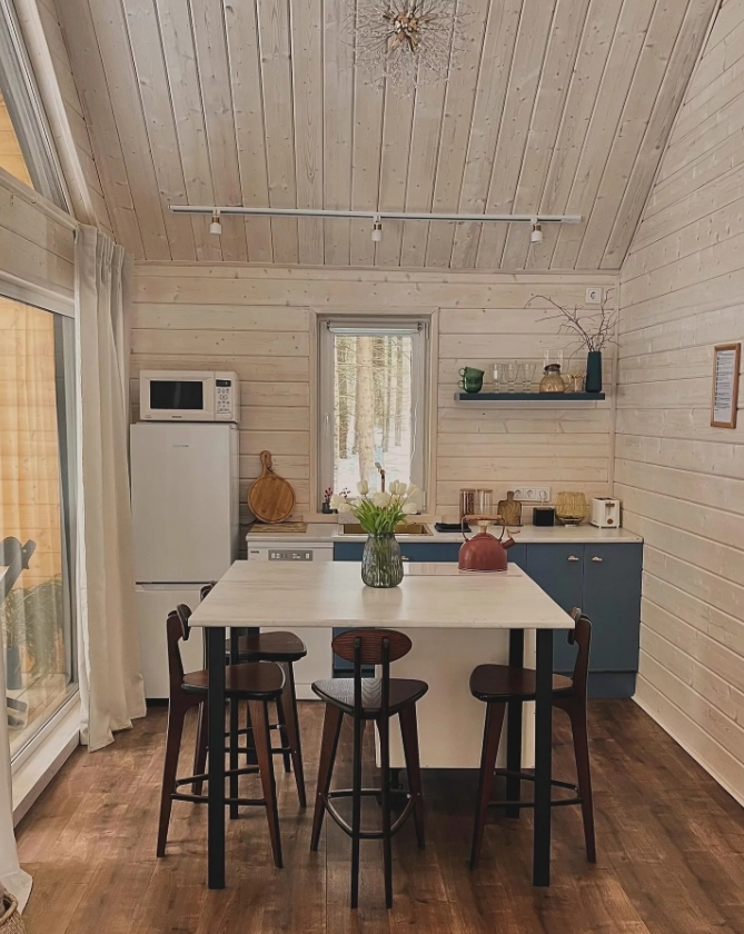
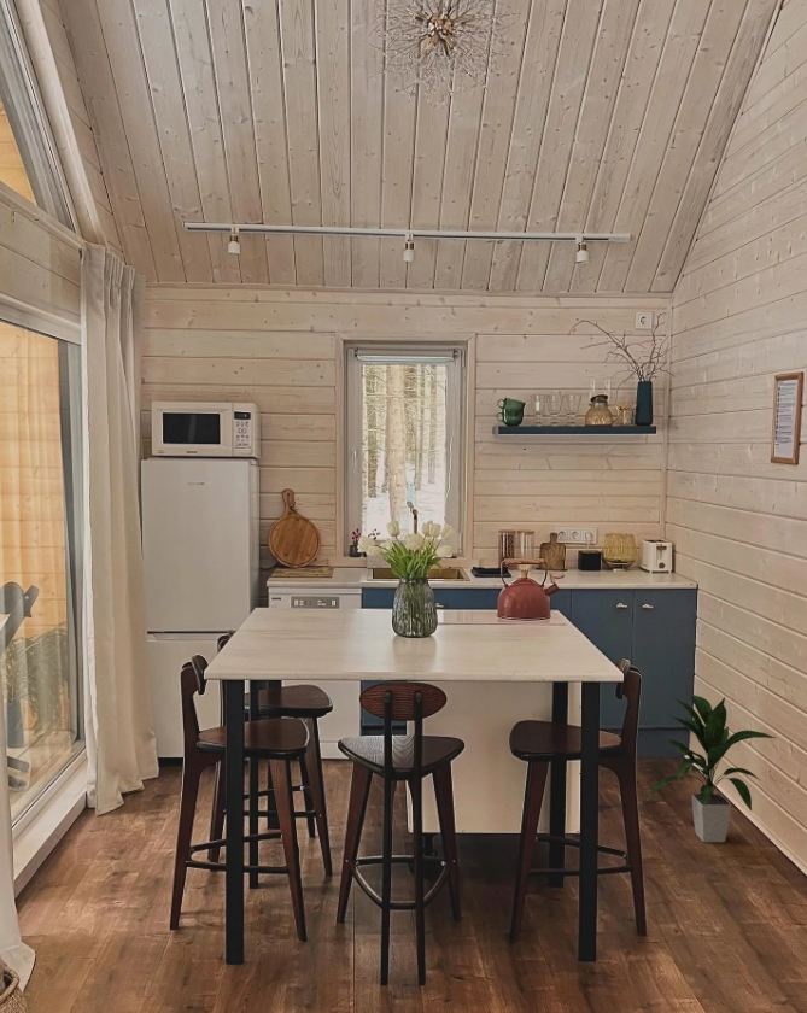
+ indoor plant [644,692,777,843]
